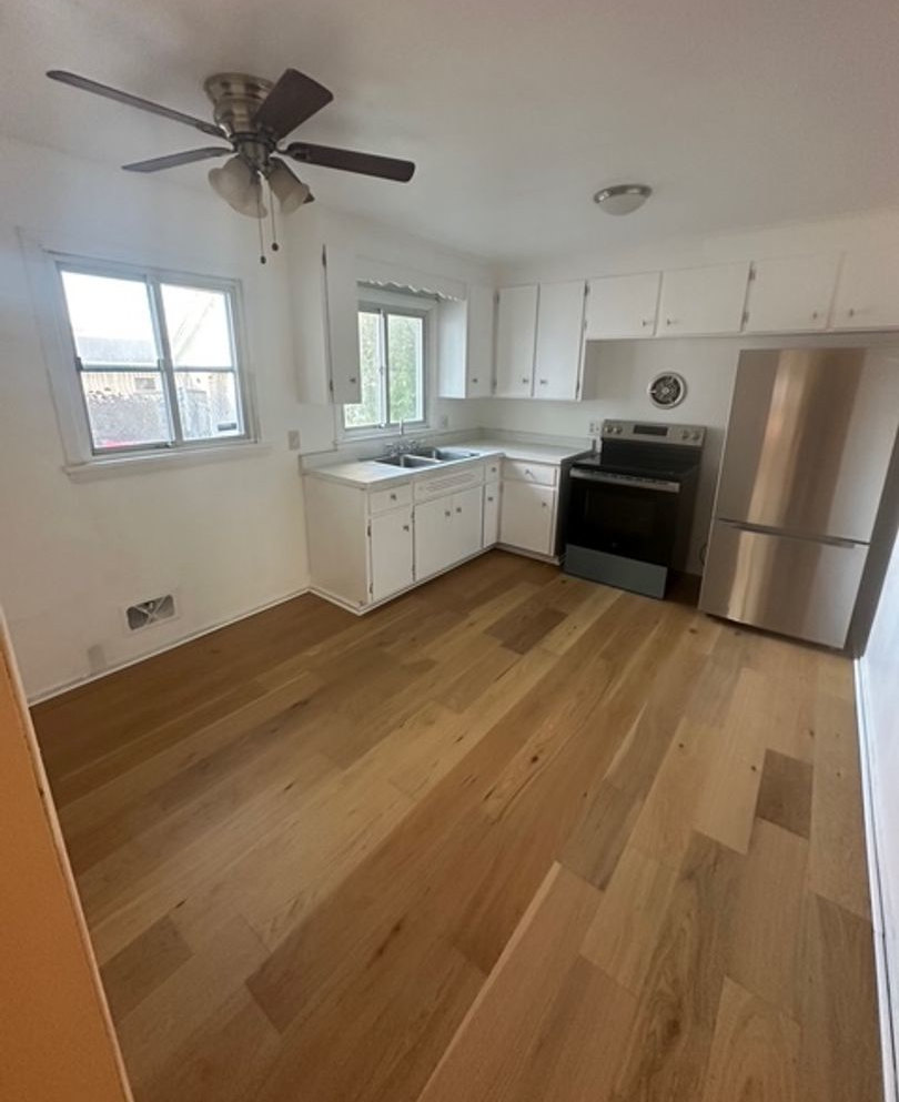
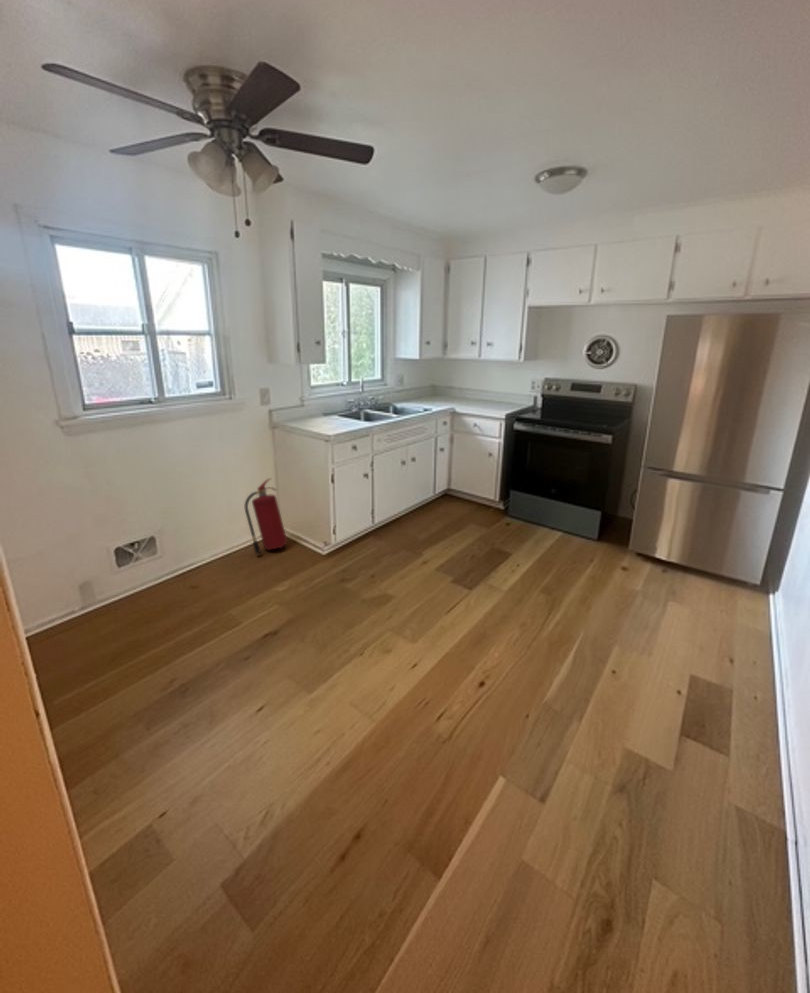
+ fire extinguisher [244,477,288,555]
